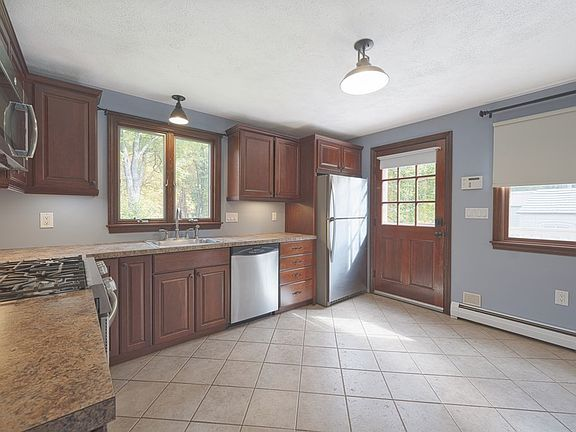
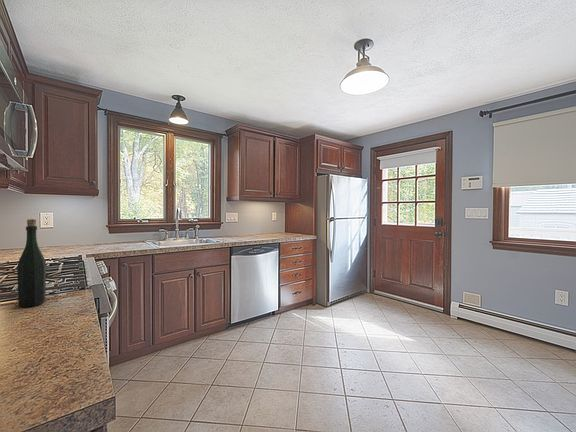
+ bottle [16,218,47,308]
